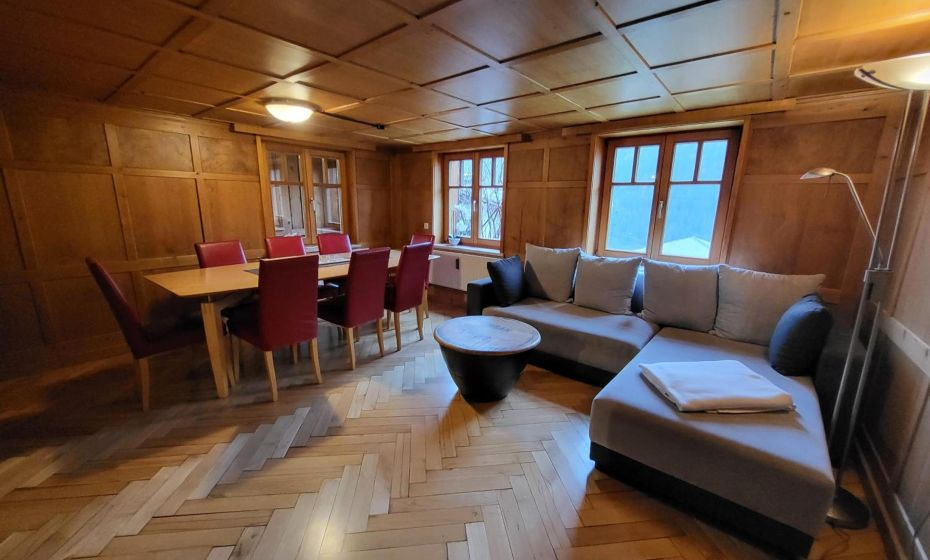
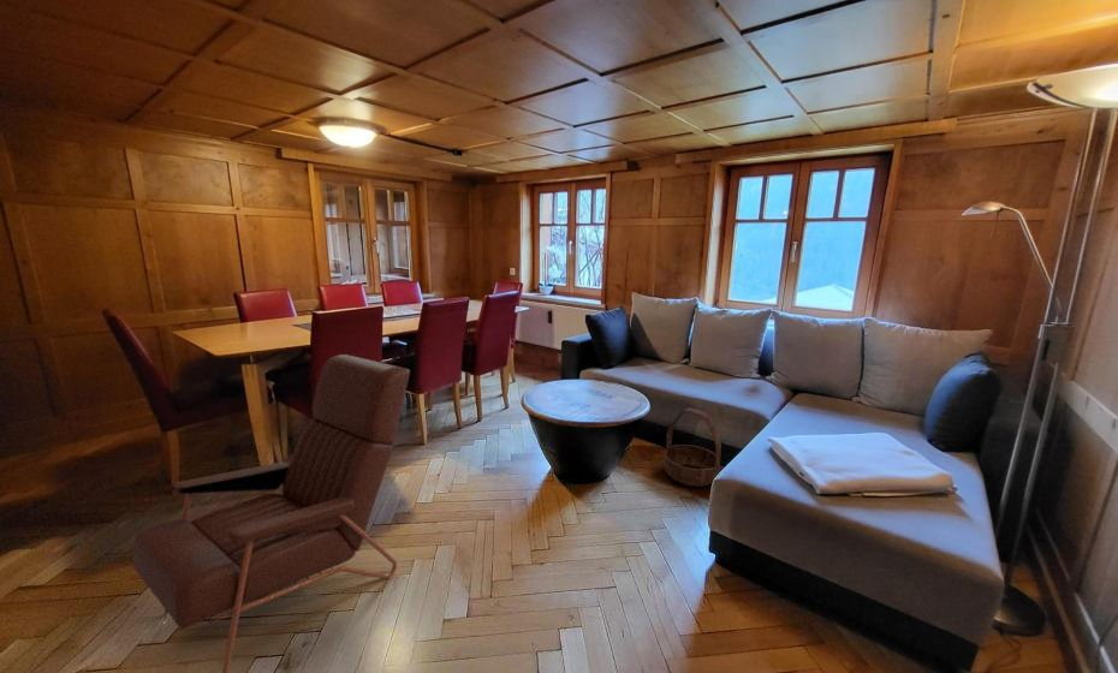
+ armchair [131,353,411,673]
+ basket [662,406,722,488]
